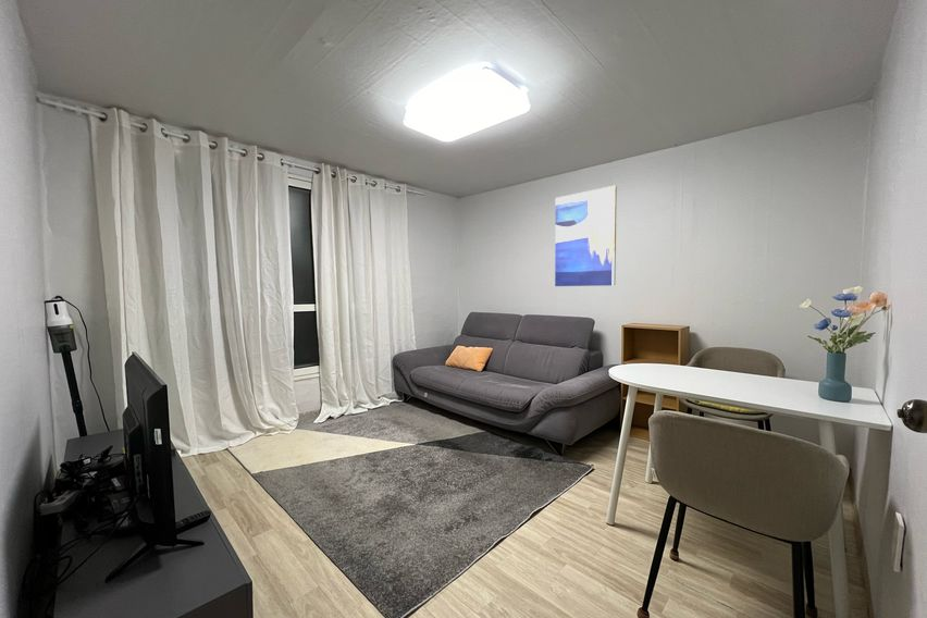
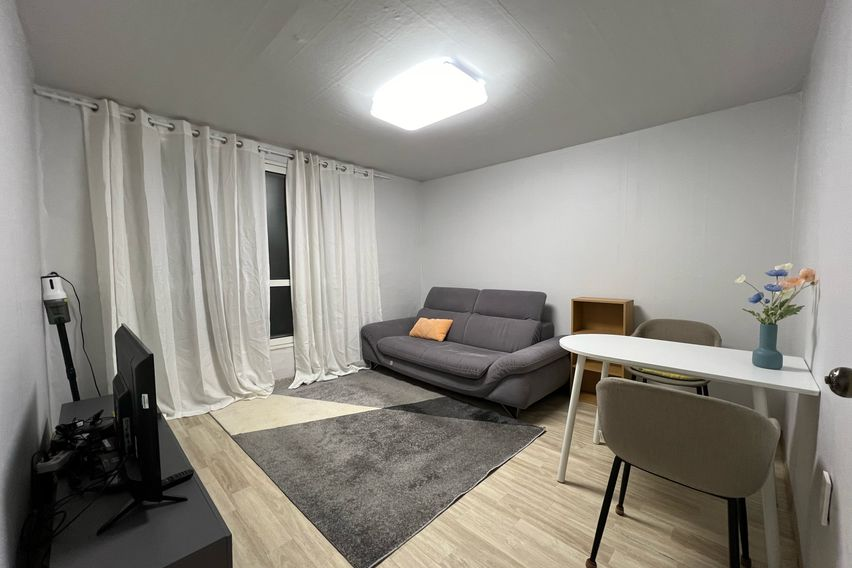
- wall art [554,185,618,287]
